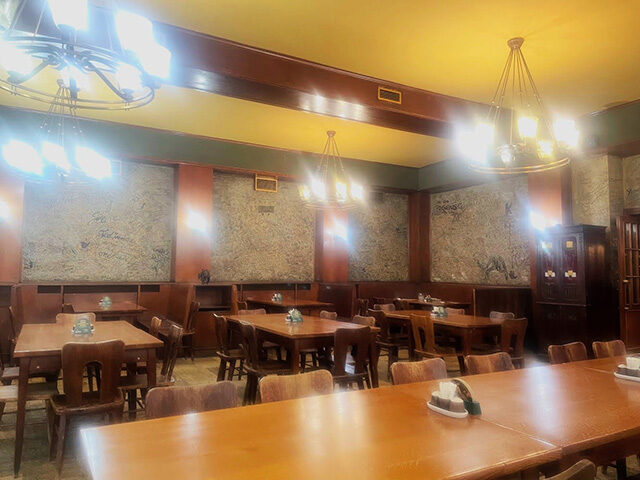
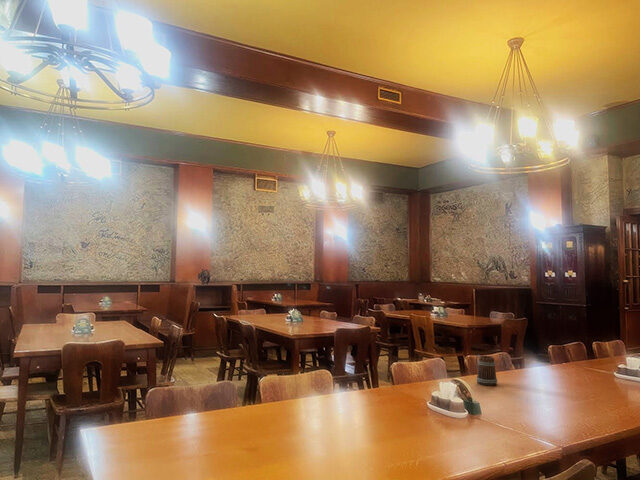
+ beer mug [475,354,498,387]
